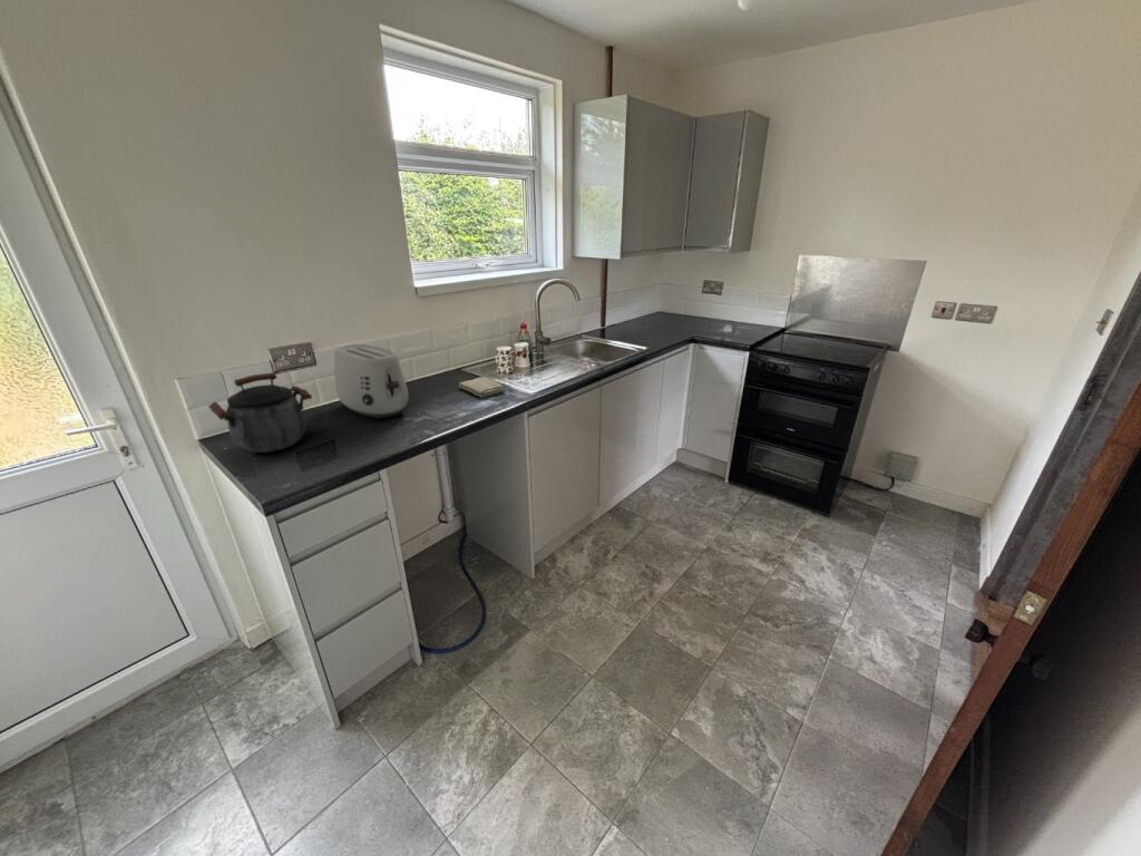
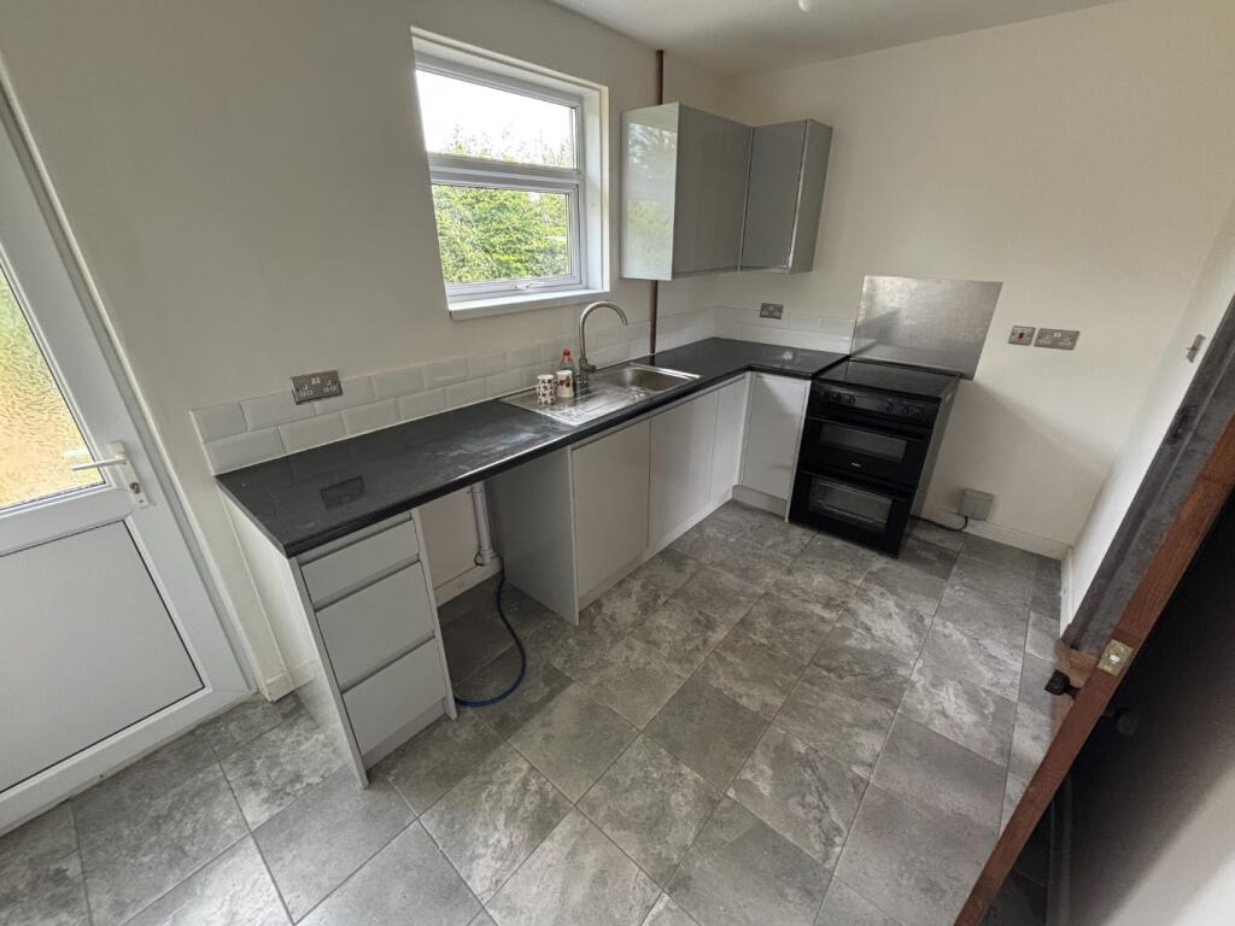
- toaster [333,343,409,420]
- washcloth [458,376,506,398]
- kettle [207,371,313,454]
